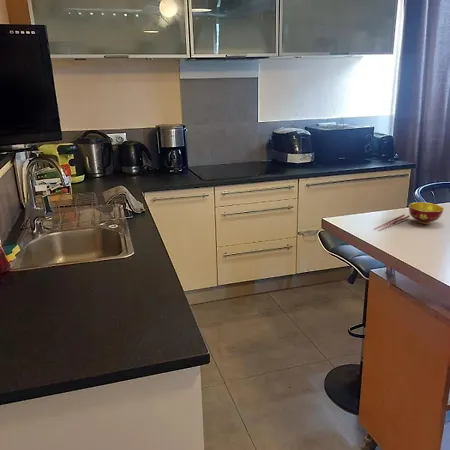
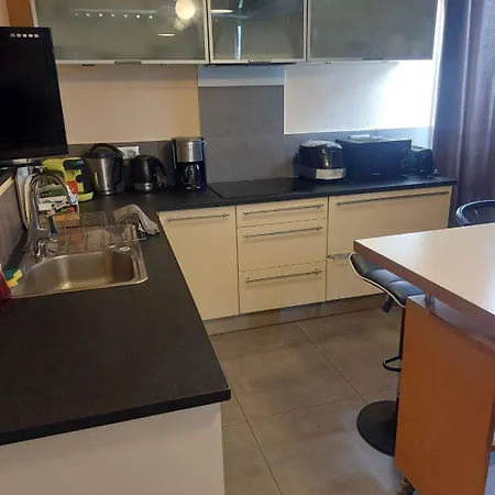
- bowl [374,201,445,232]
